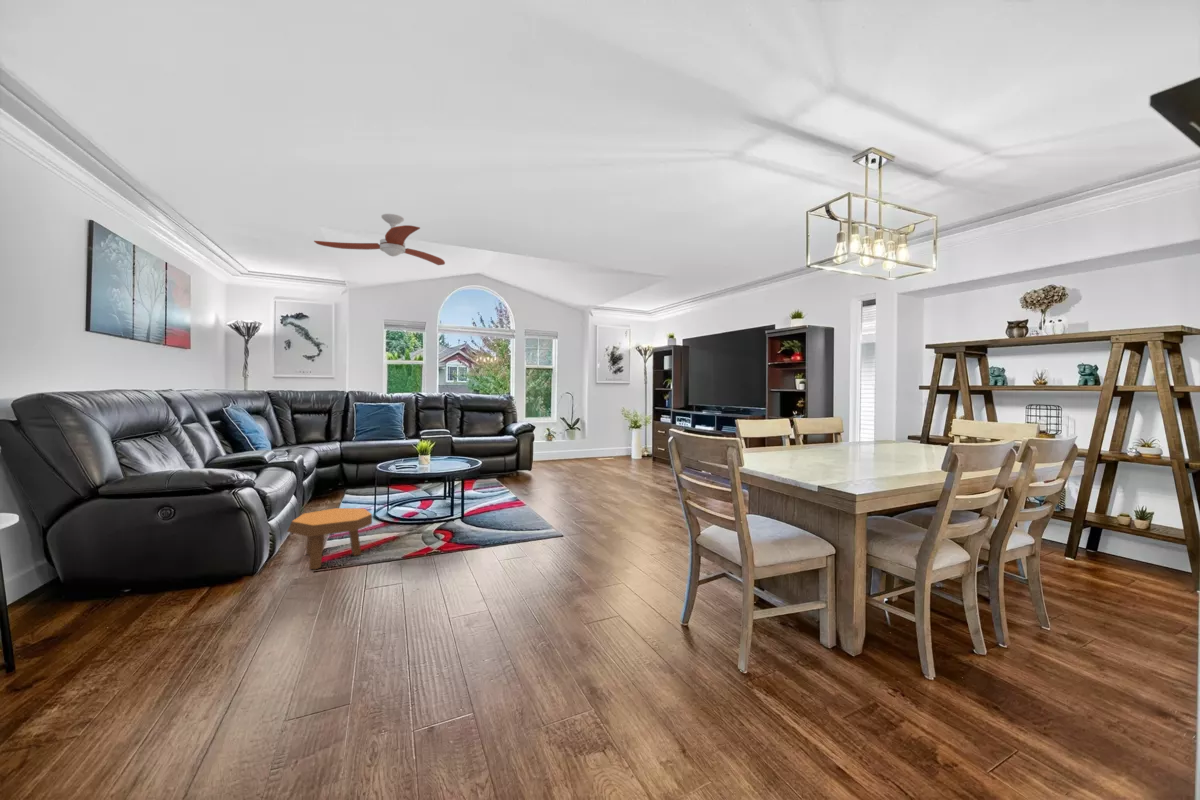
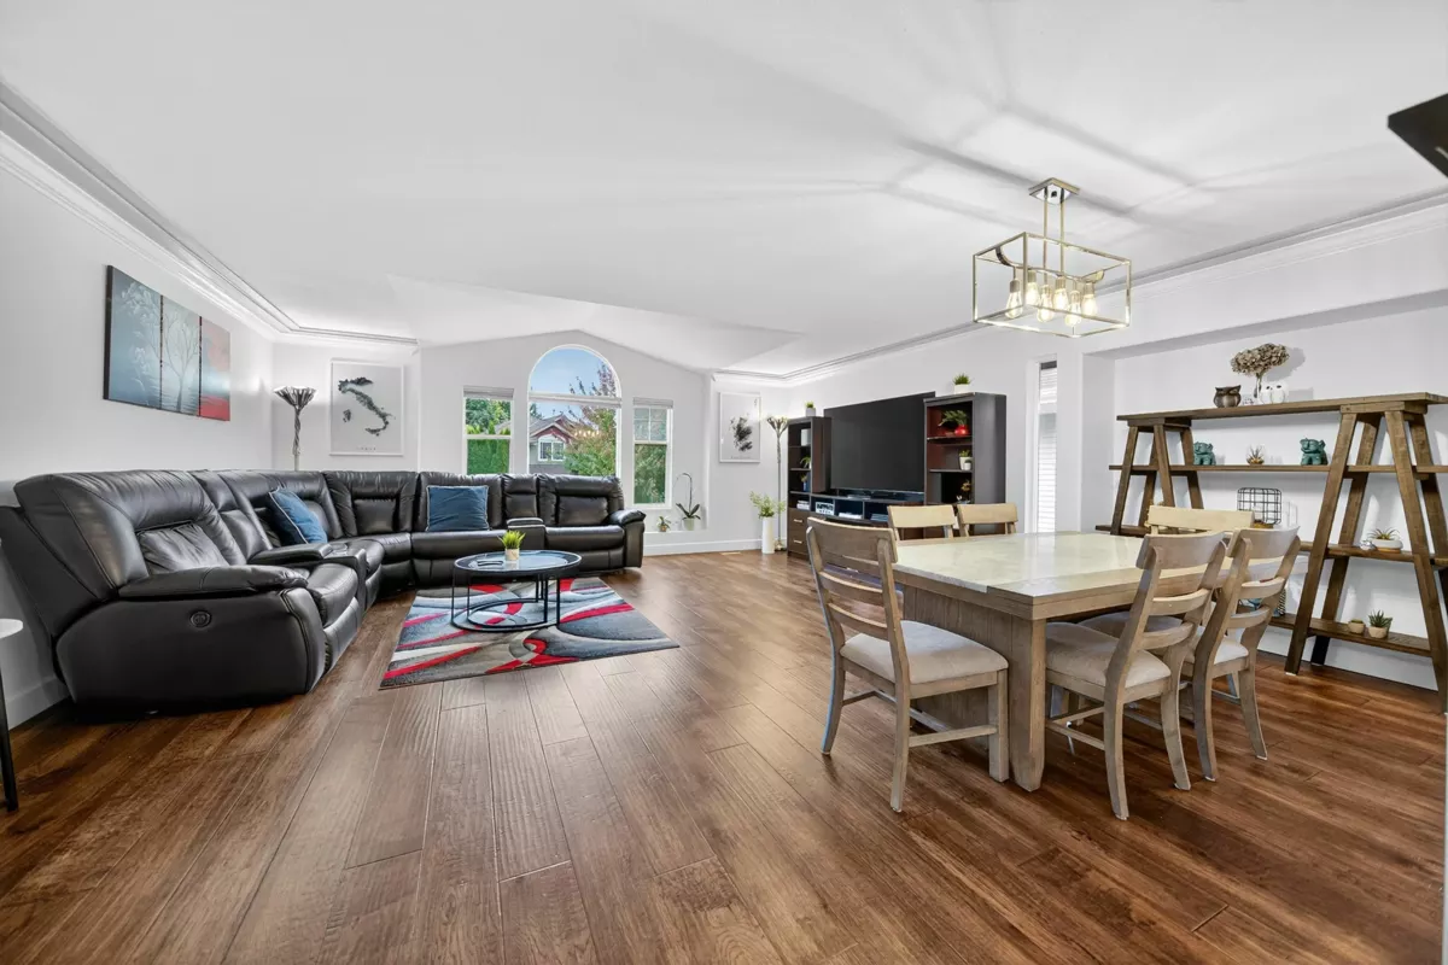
- ceiling fan [313,213,446,266]
- footstool [286,507,373,570]
